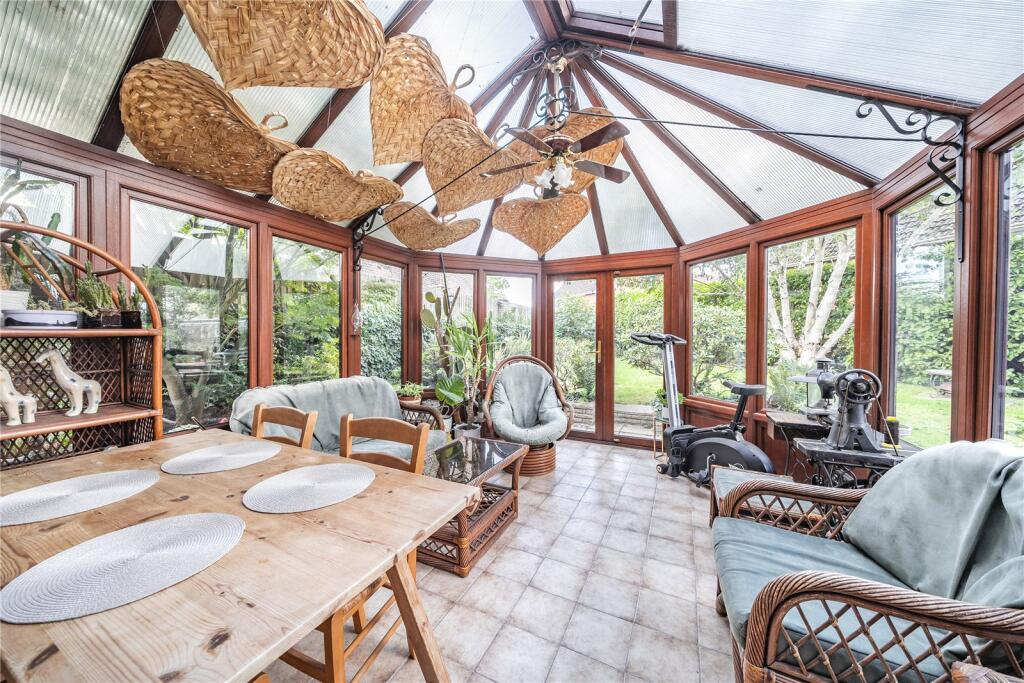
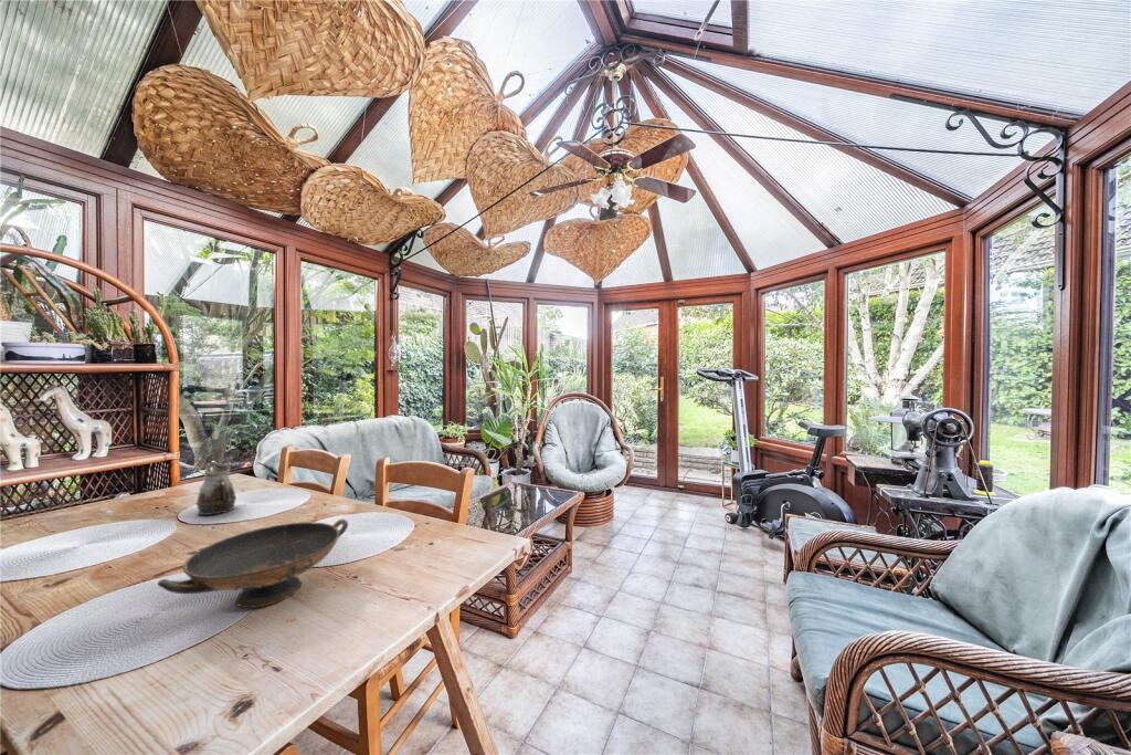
+ decorative bowl [157,518,349,609]
+ pitcher [195,462,237,516]
